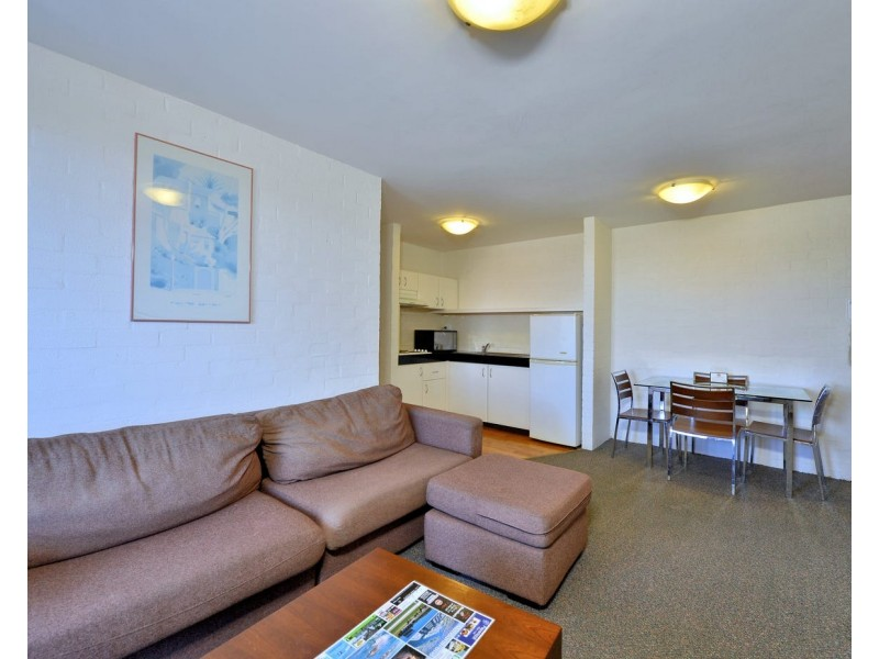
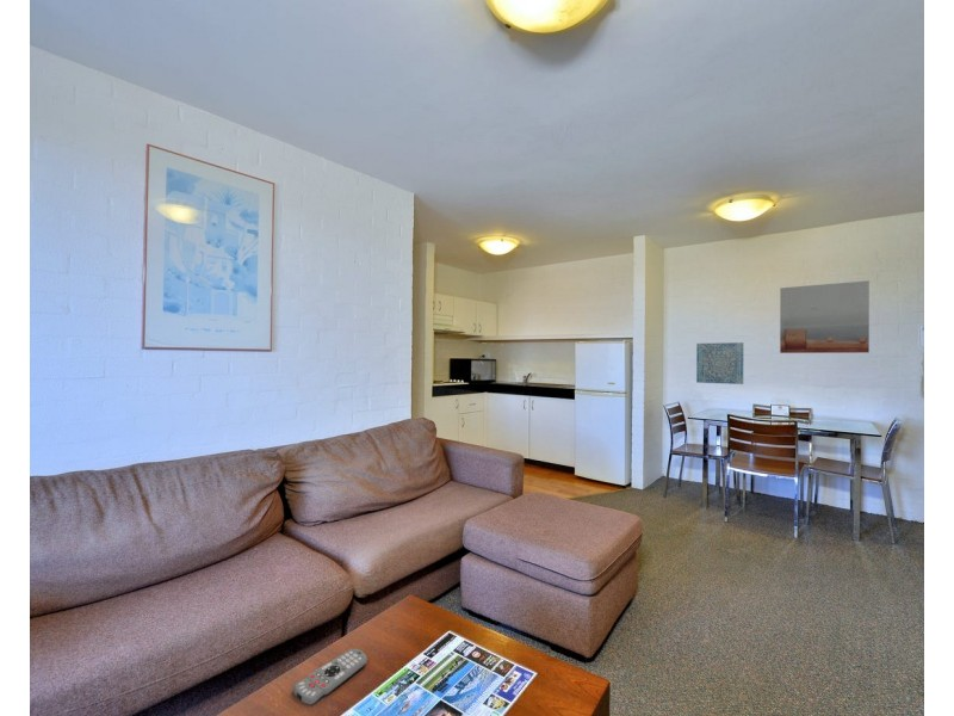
+ wall art [695,341,744,385]
+ wall art [779,279,871,354]
+ remote control [292,648,368,706]
